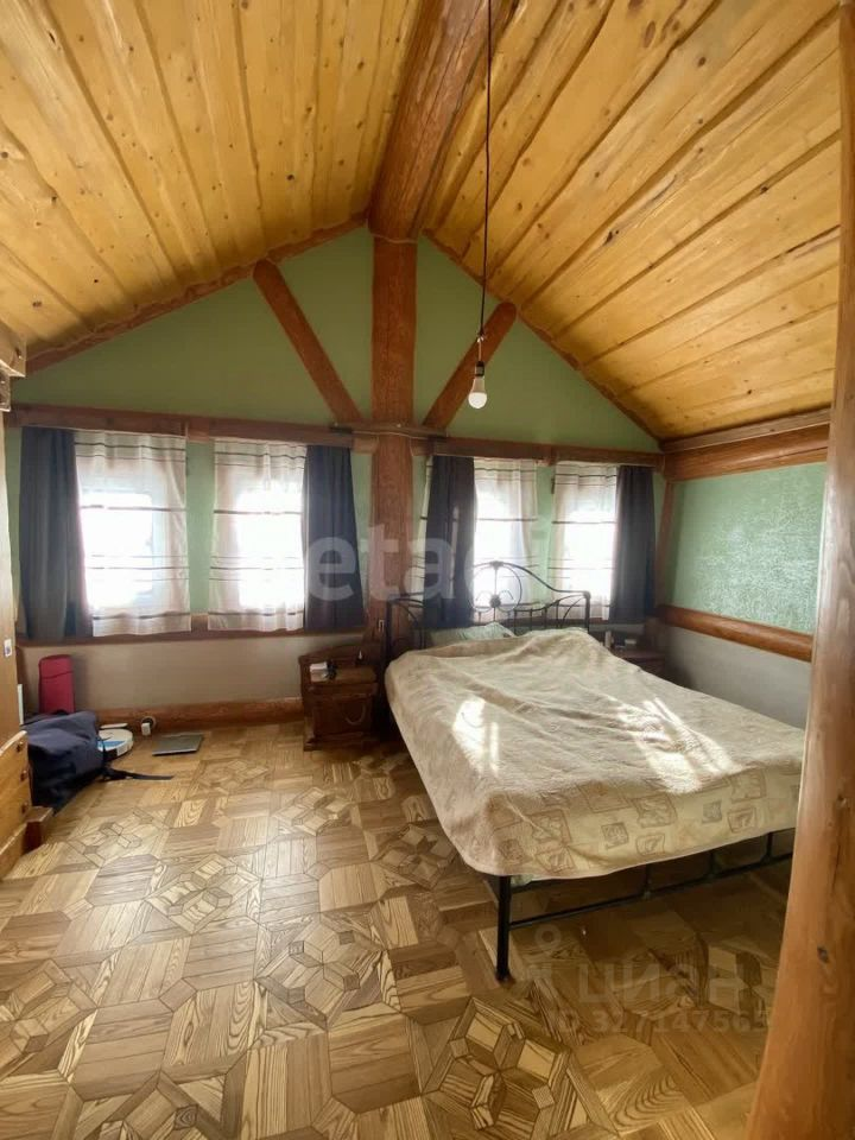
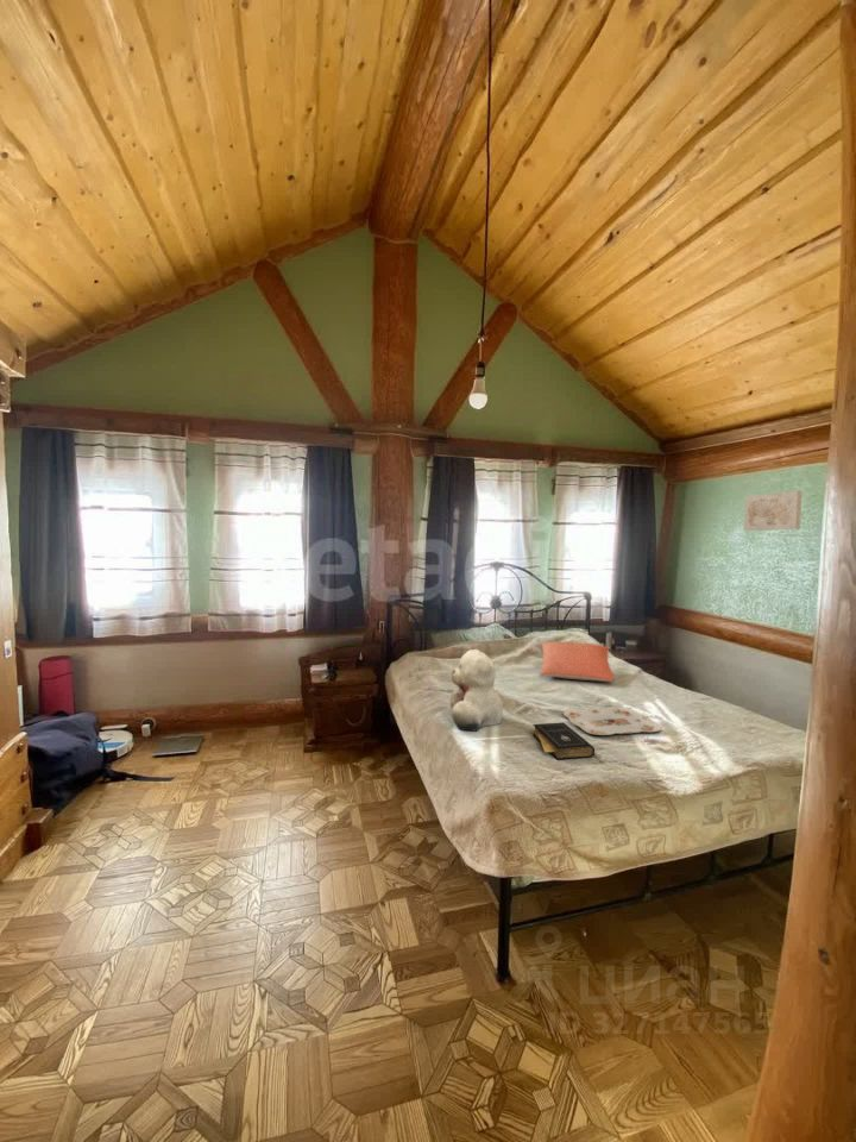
+ wall art [743,490,802,532]
+ teddy bear [449,648,504,733]
+ book [531,721,596,761]
+ serving tray [562,705,663,736]
+ pillow [539,640,615,683]
